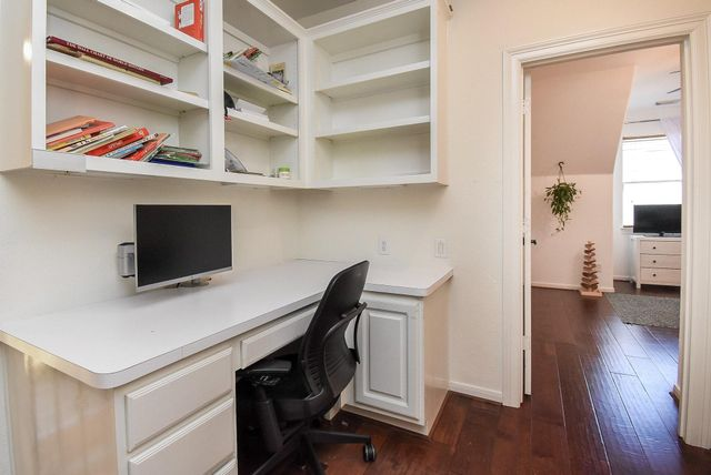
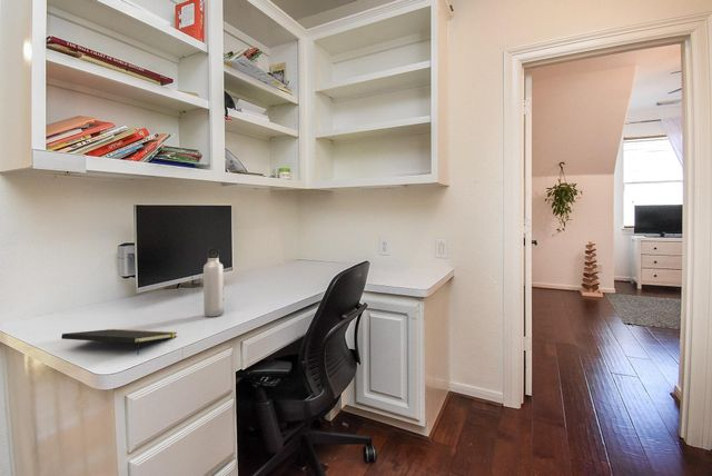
+ water bottle [202,247,225,318]
+ notepad [60,328,178,356]
